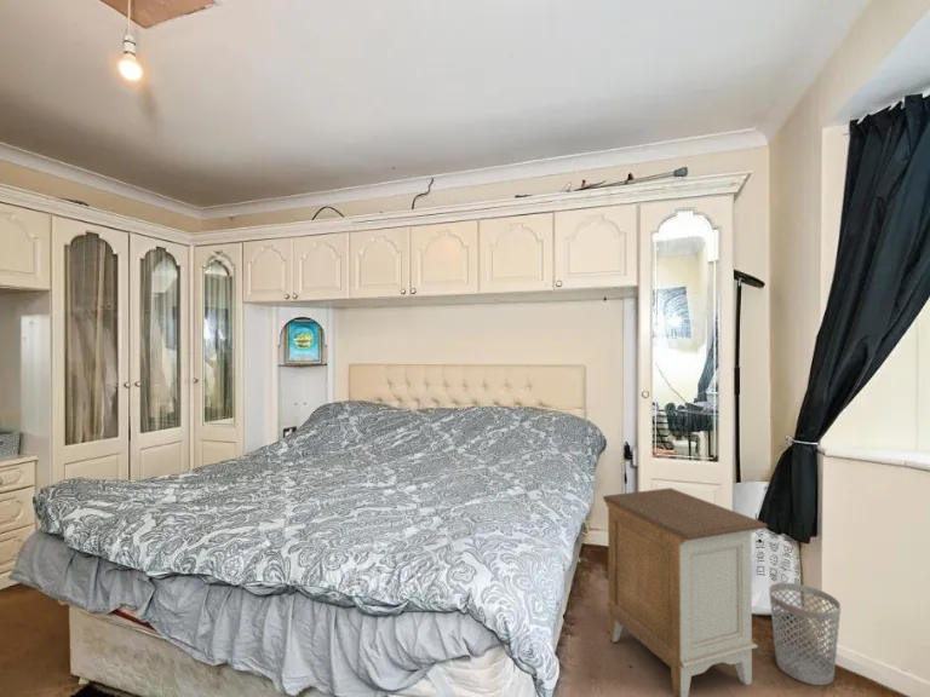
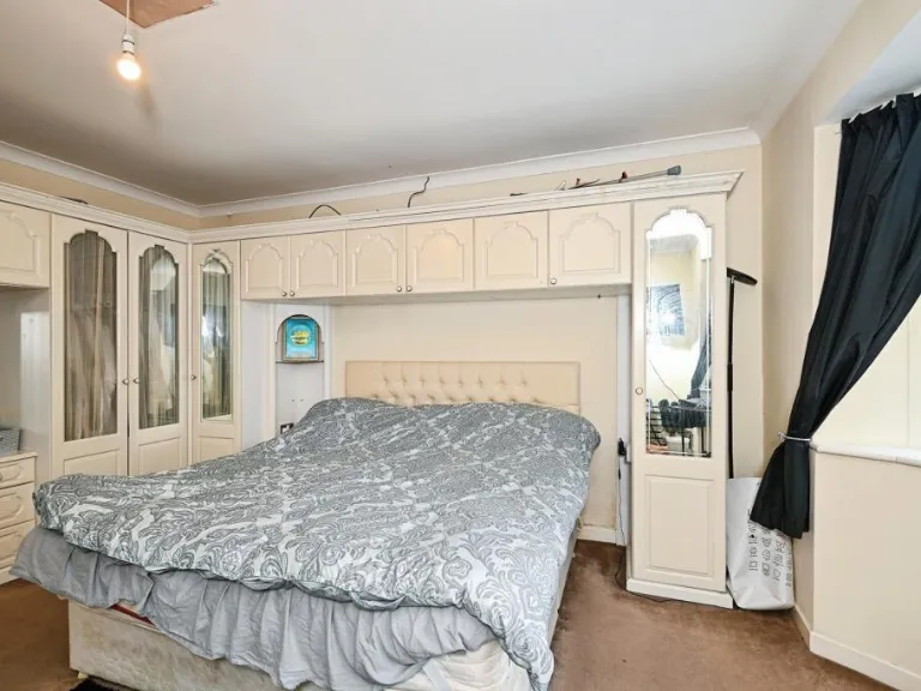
- wastebasket [768,582,842,686]
- nightstand [602,486,769,697]
